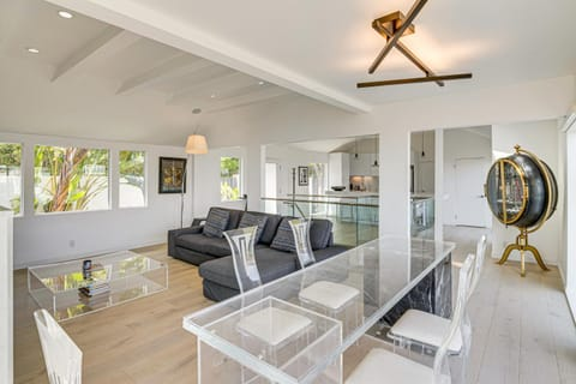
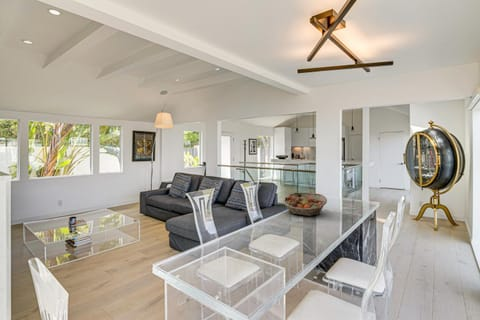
+ fruit basket [282,191,328,217]
